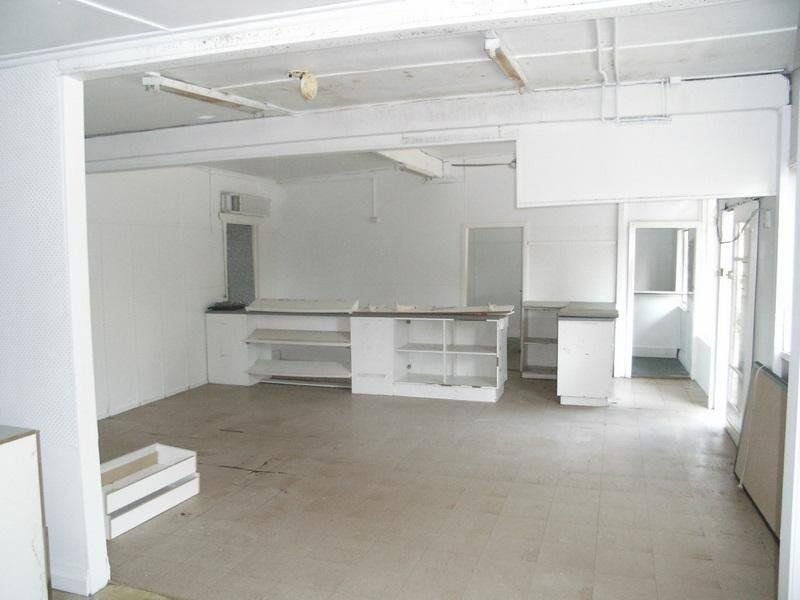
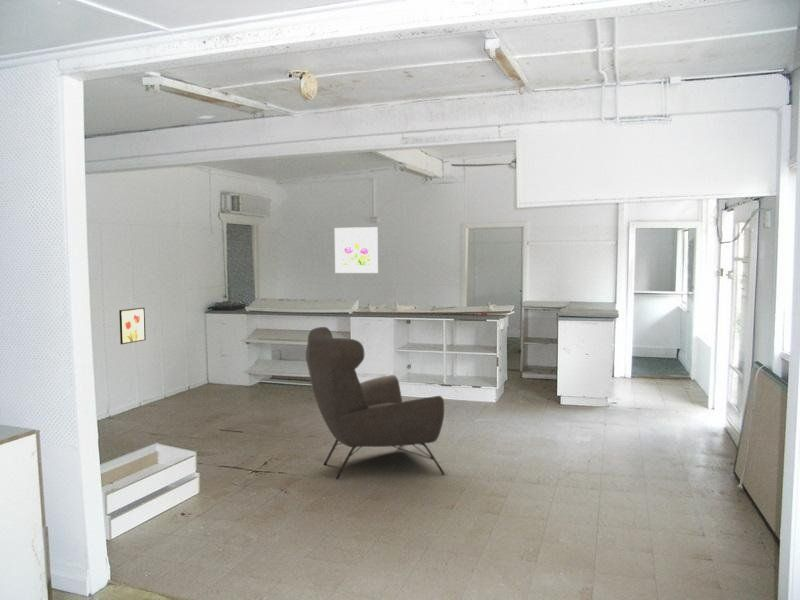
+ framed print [334,226,379,274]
+ chair [305,326,446,480]
+ wall art [118,307,147,345]
